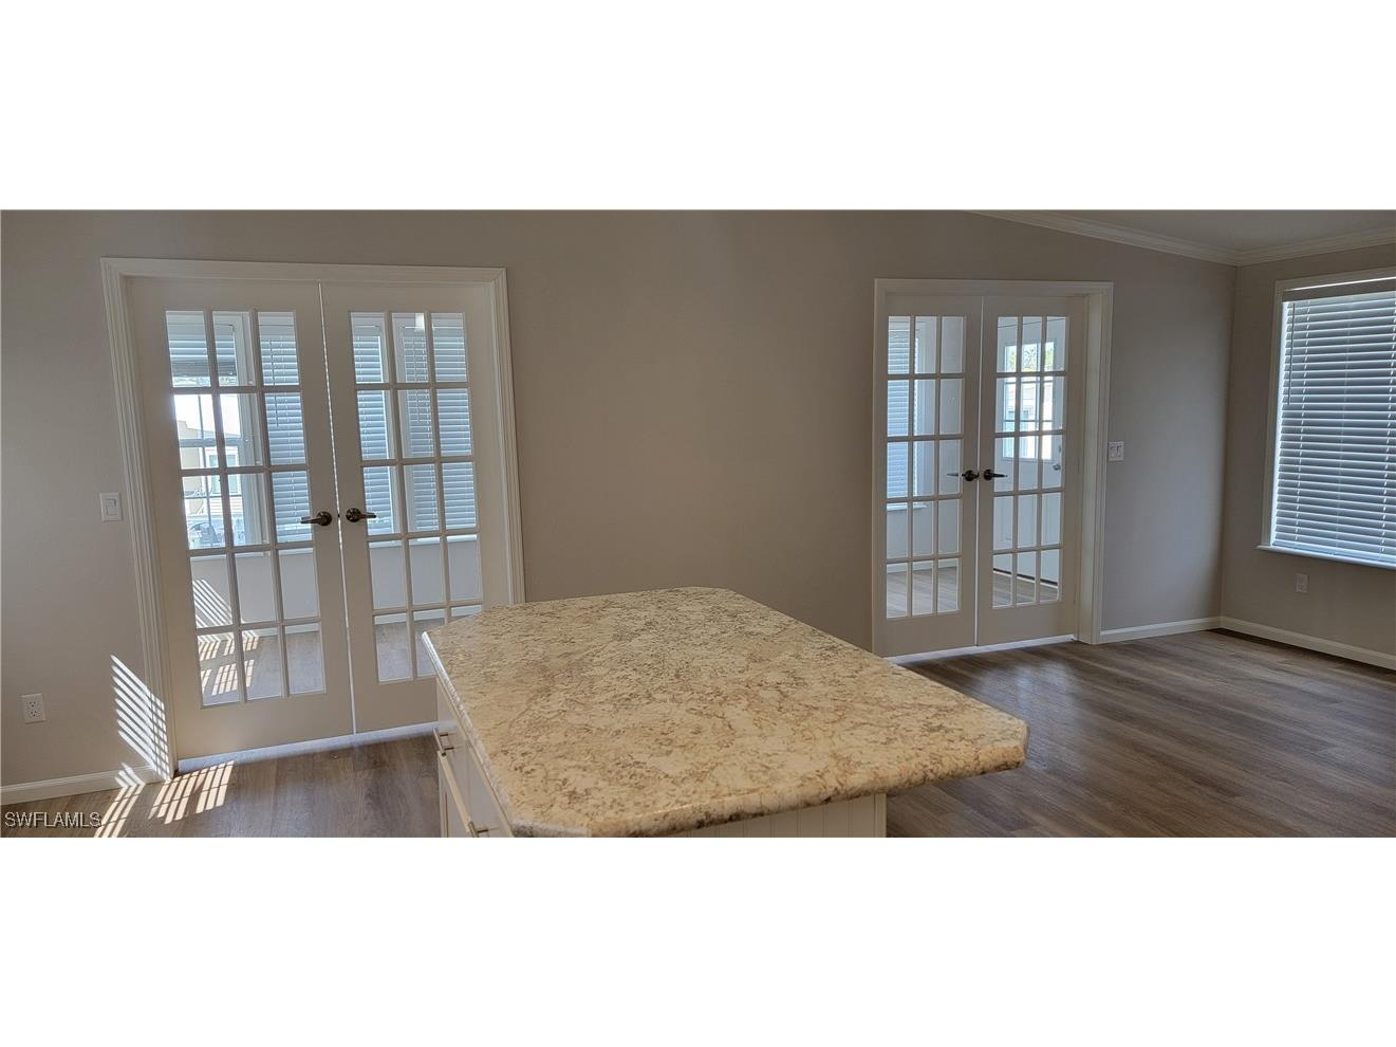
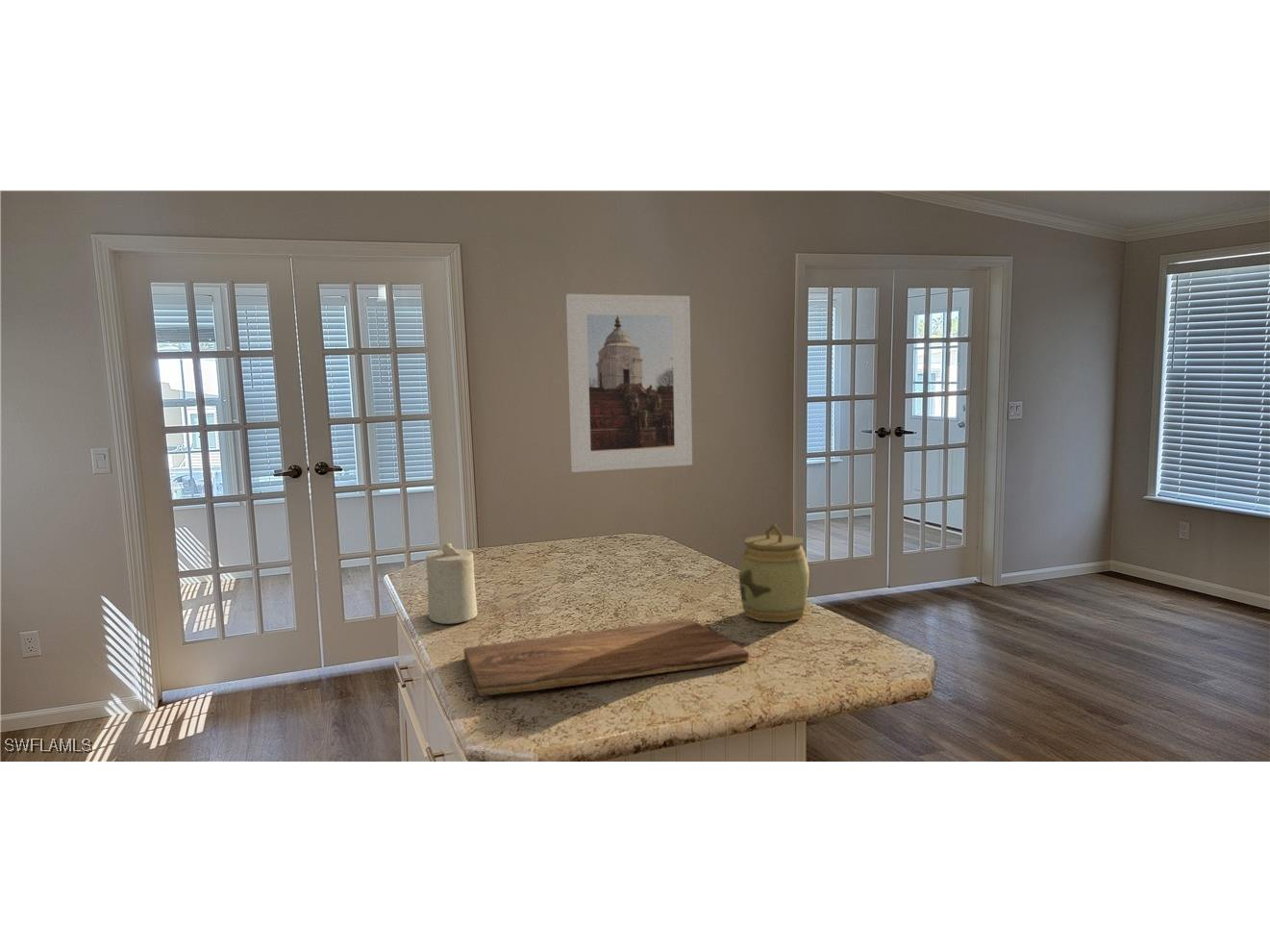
+ candle [425,540,479,624]
+ jar [738,523,809,623]
+ cutting board [462,617,750,697]
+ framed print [565,293,693,473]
